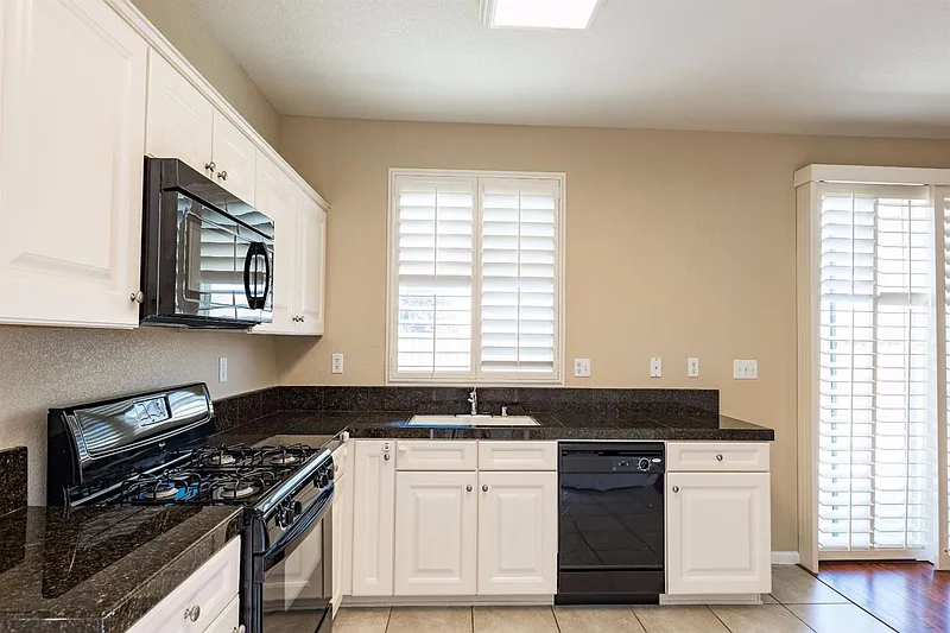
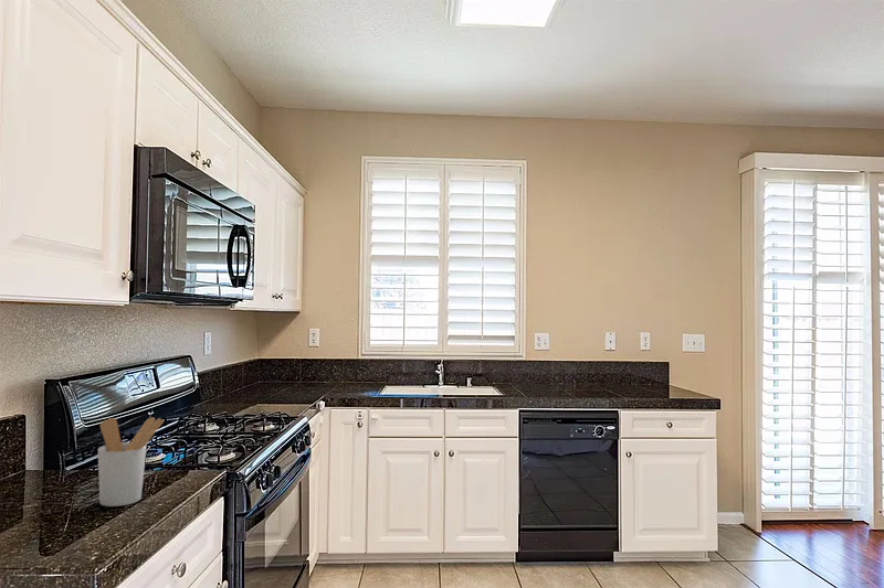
+ utensil holder [97,416,165,507]
